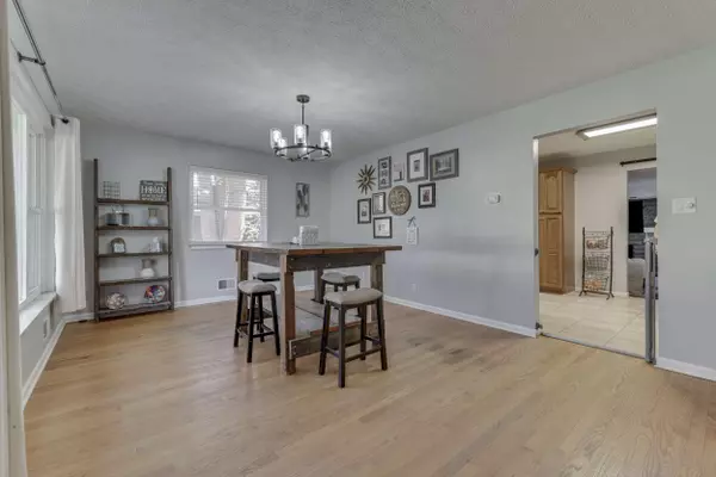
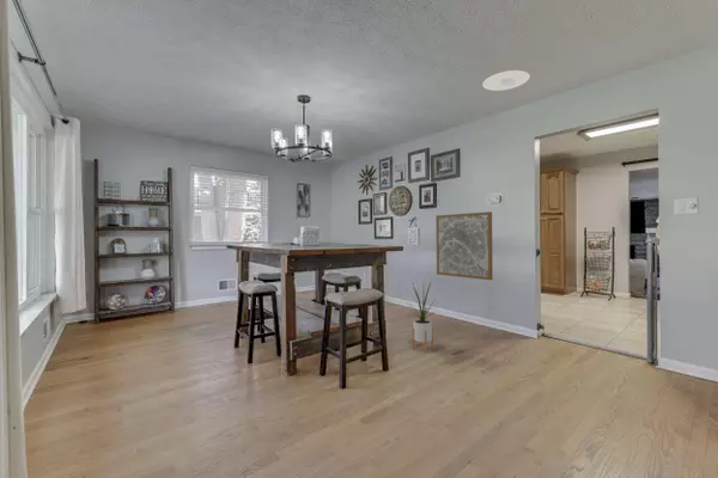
+ house plant [406,277,440,354]
+ wall art [434,210,494,281]
+ recessed light [481,69,531,92]
